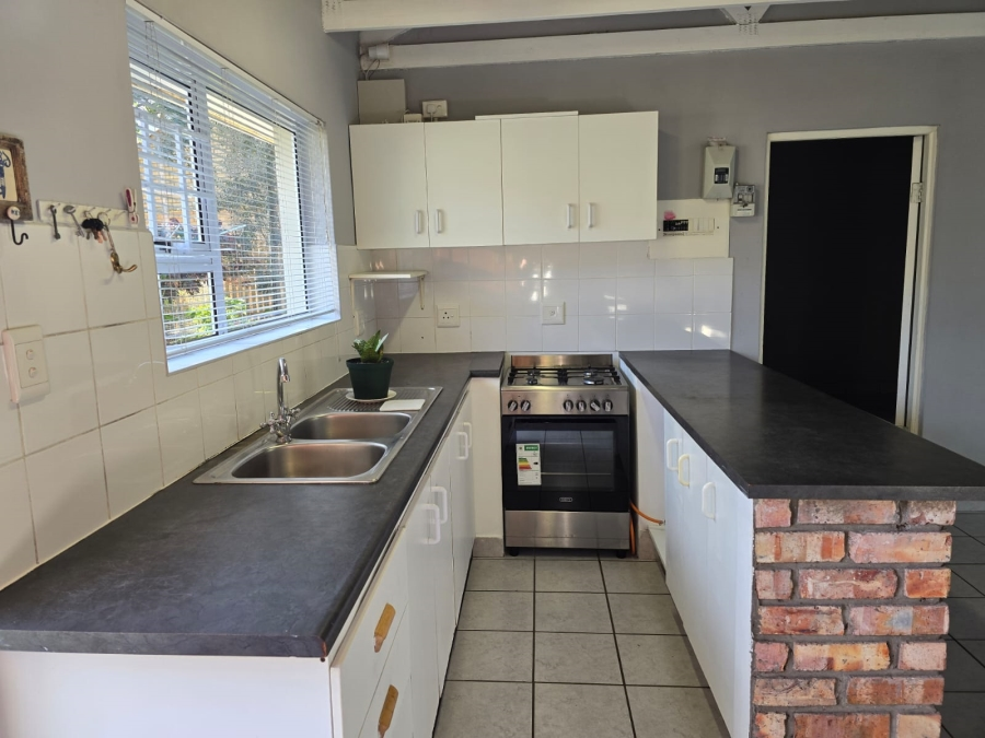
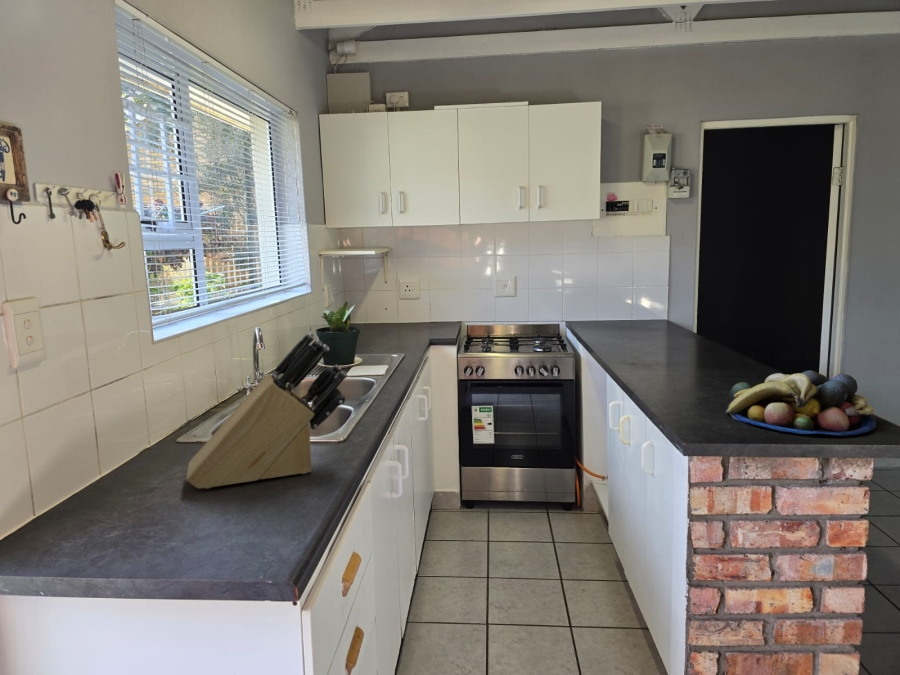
+ knife block [186,331,348,489]
+ fruit bowl [725,370,877,437]
